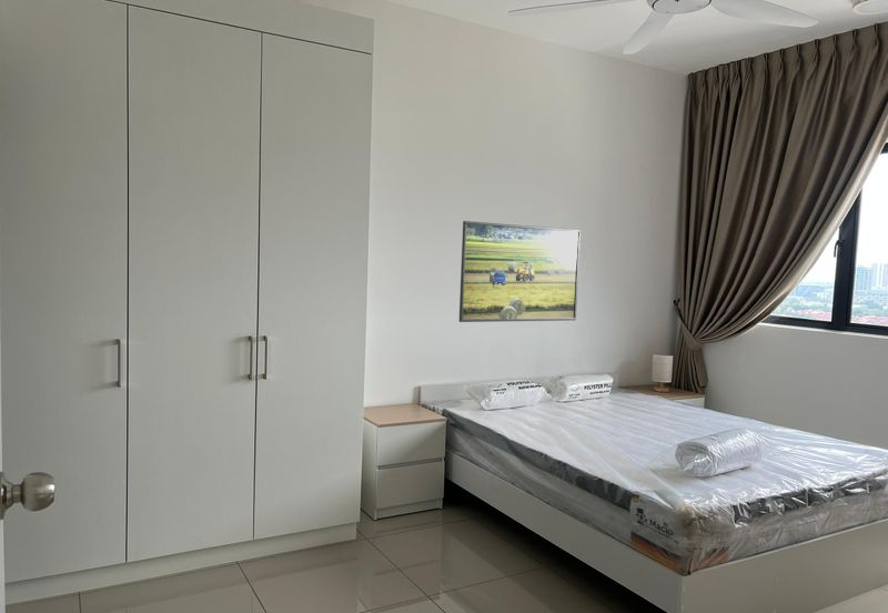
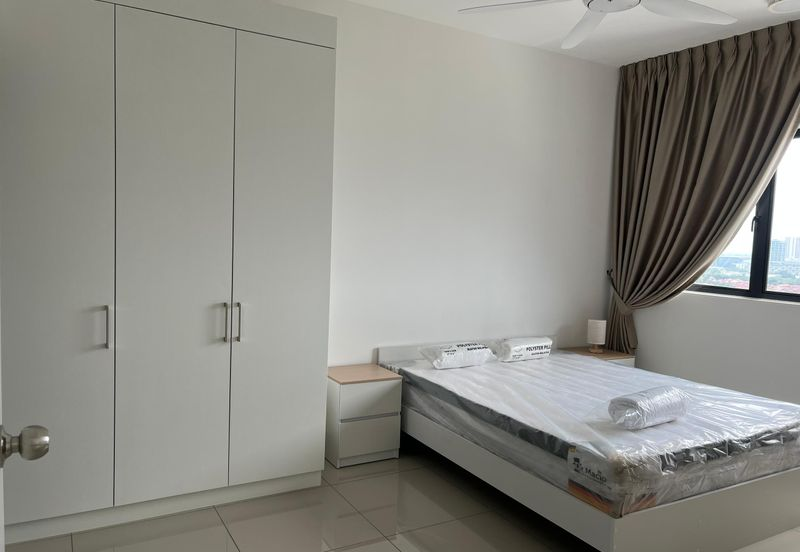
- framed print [458,220,582,323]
